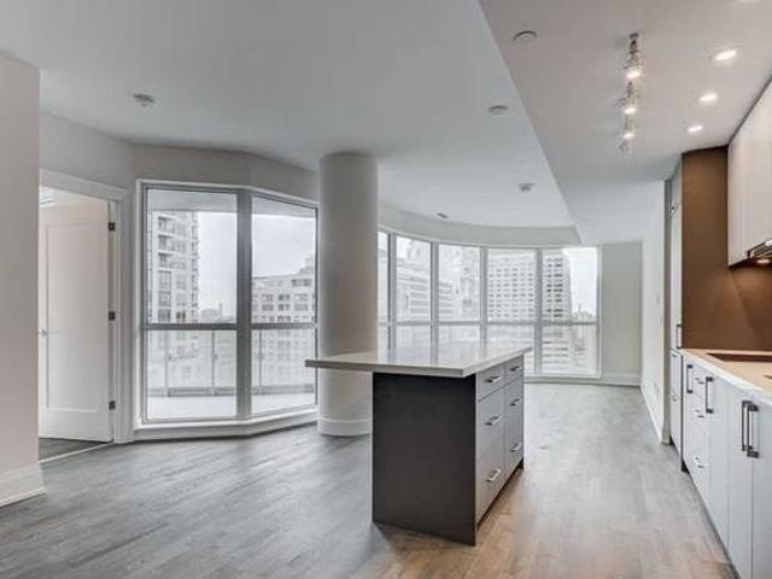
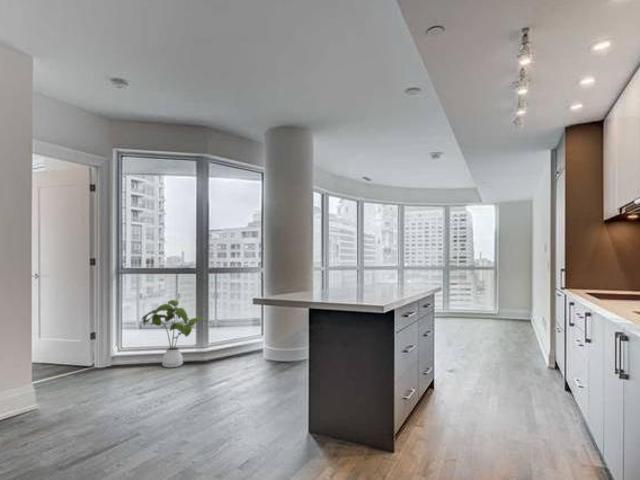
+ house plant [140,299,209,368]
